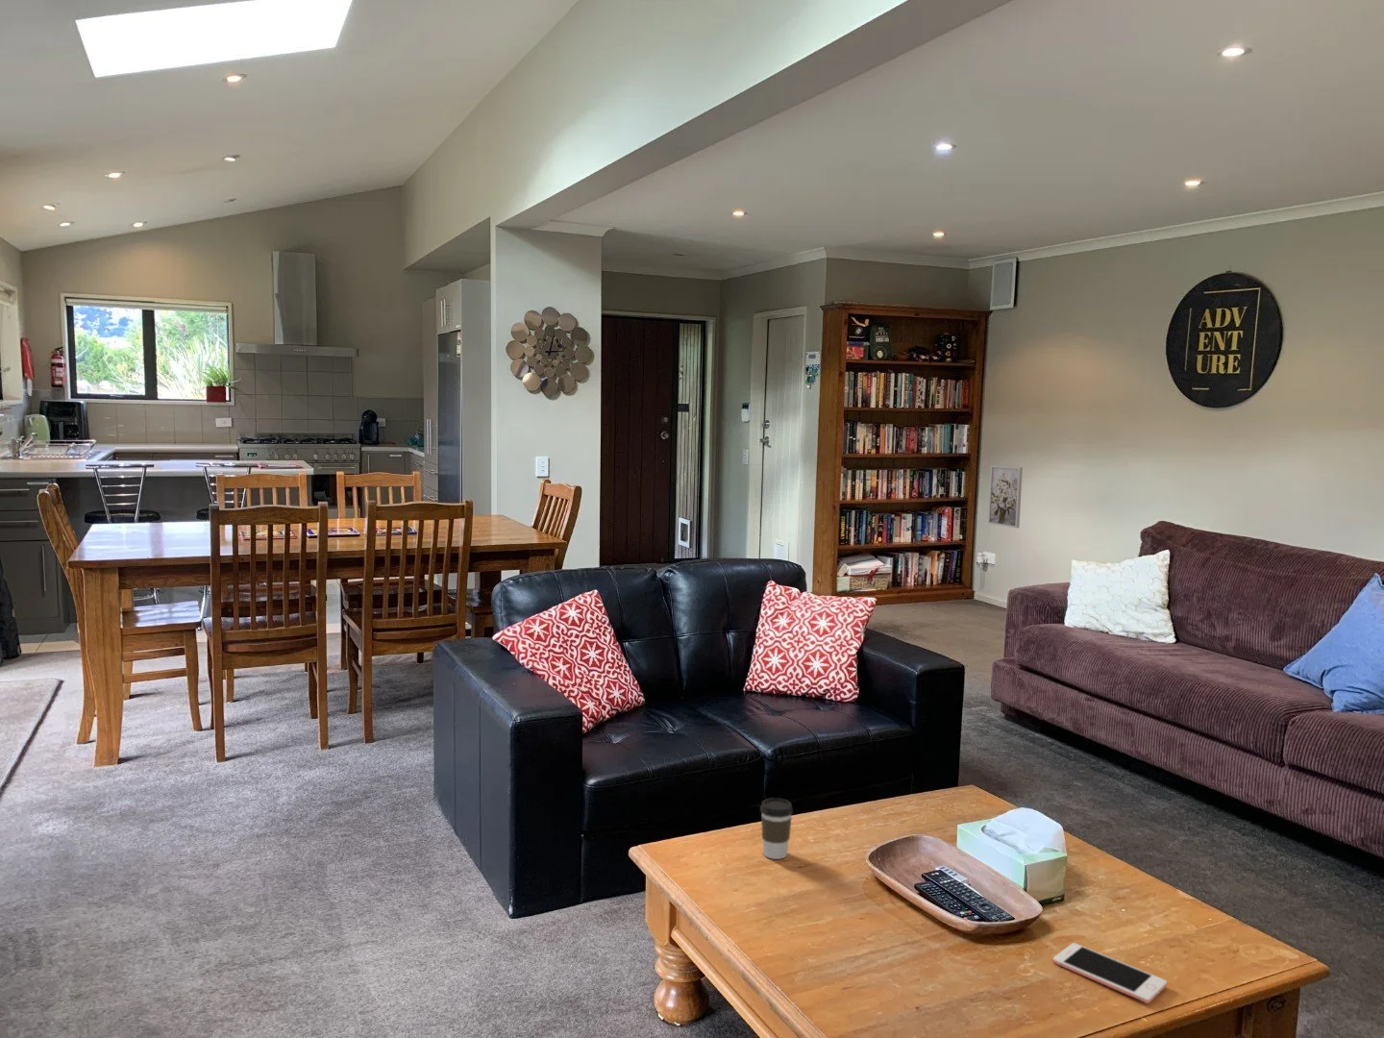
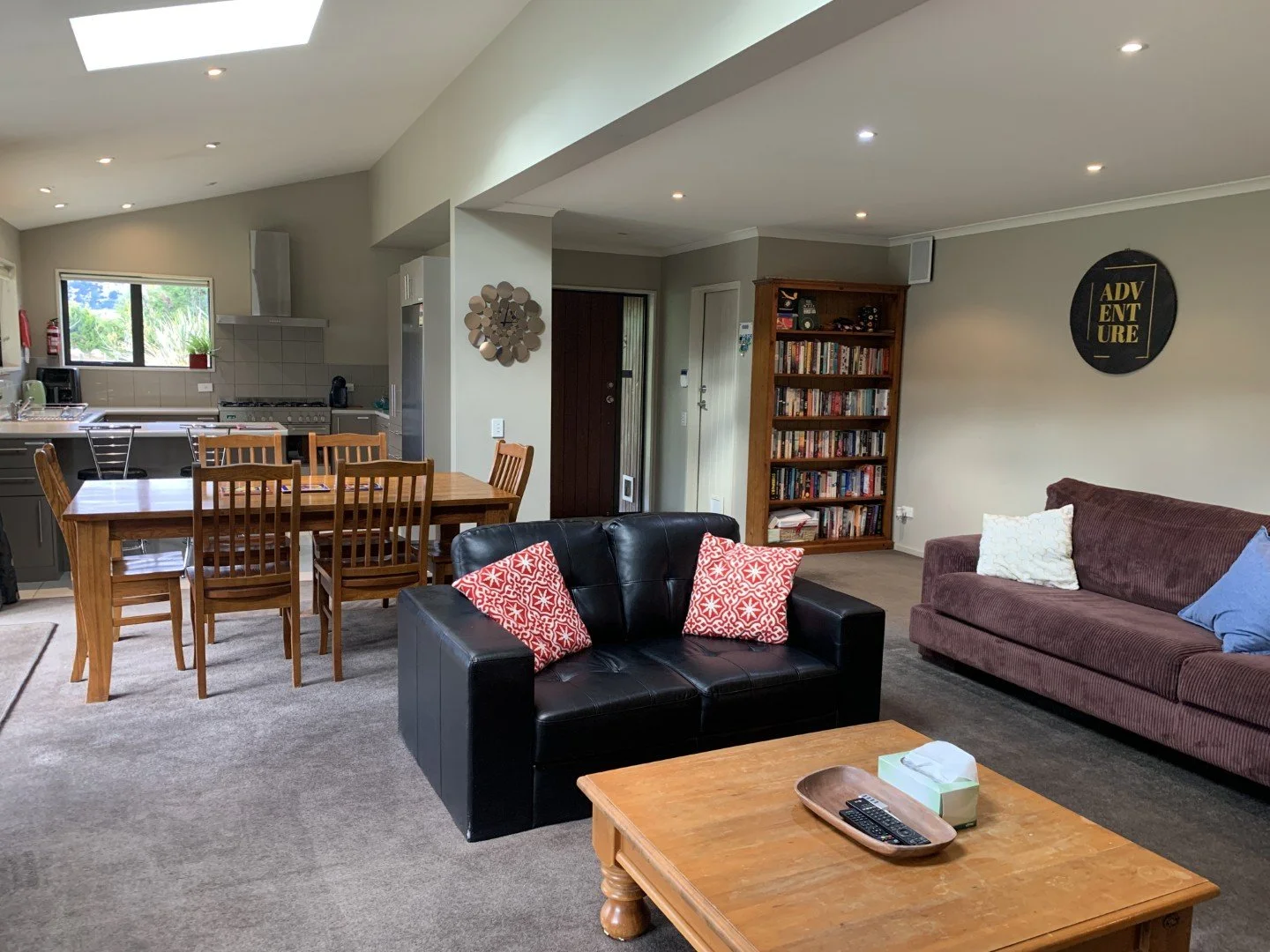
- cell phone [1053,942,1168,1004]
- coffee cup [760,797,793,860]
- wall art [987,464,1023,529]
